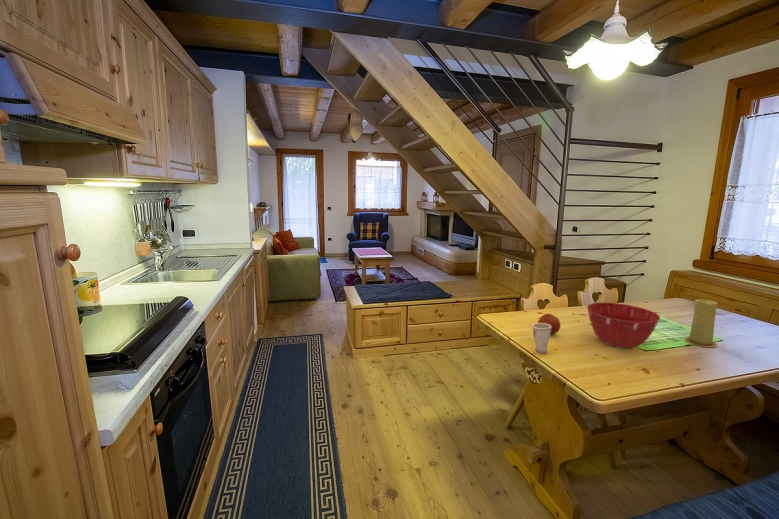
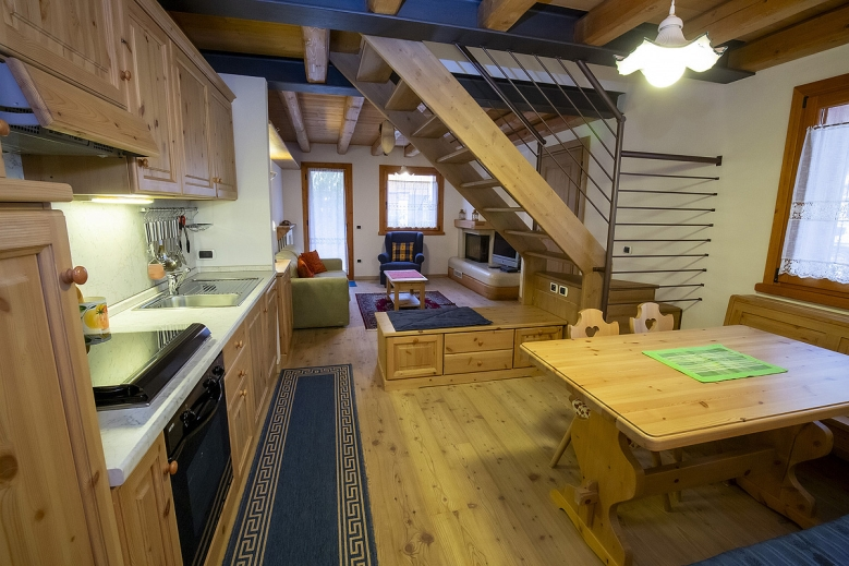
- candle [684,298,718,348]
- cup [531,322,551,354]
- mixing bowl [586,302,661,349]
- fruit [537,313,562,335]
